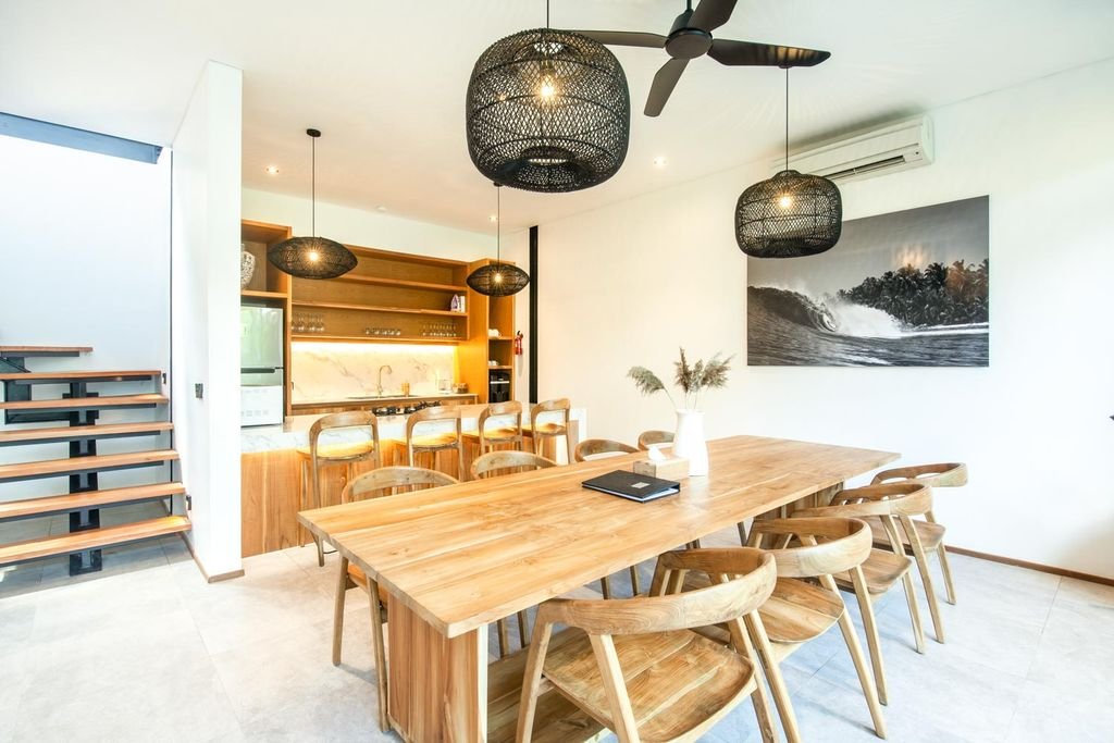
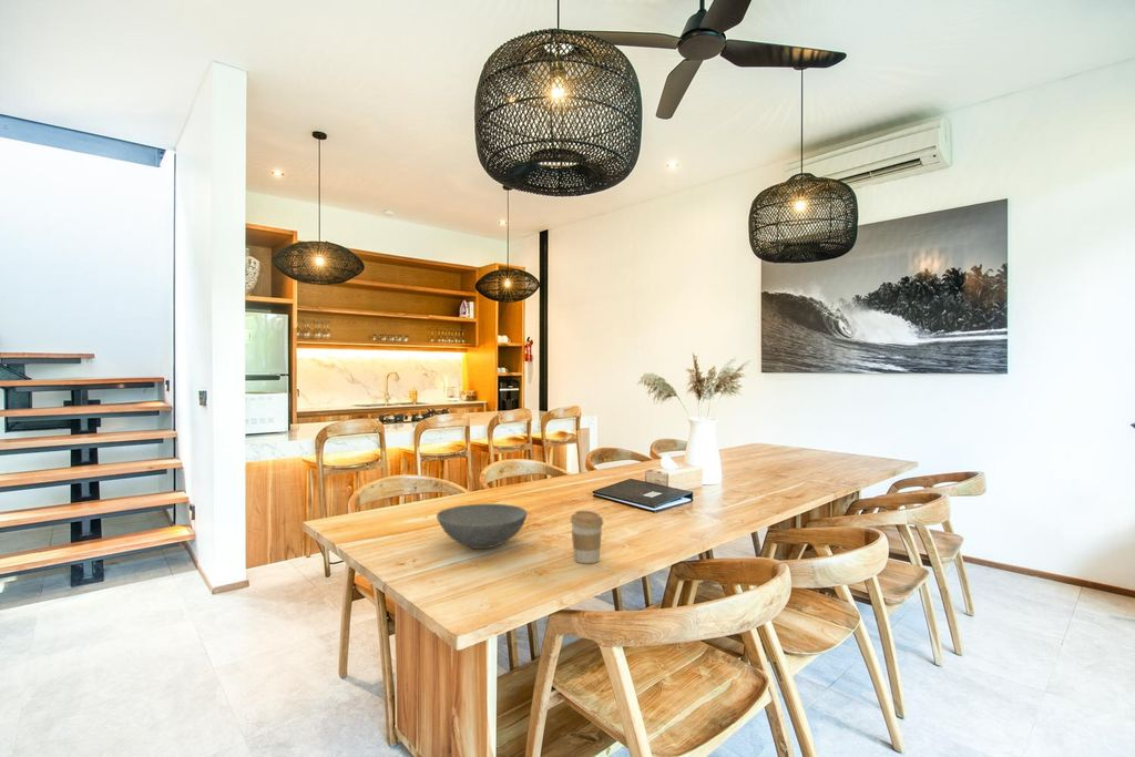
+ coffee cup [570,510,604,564]
+ bowl [436,503,529,550]
